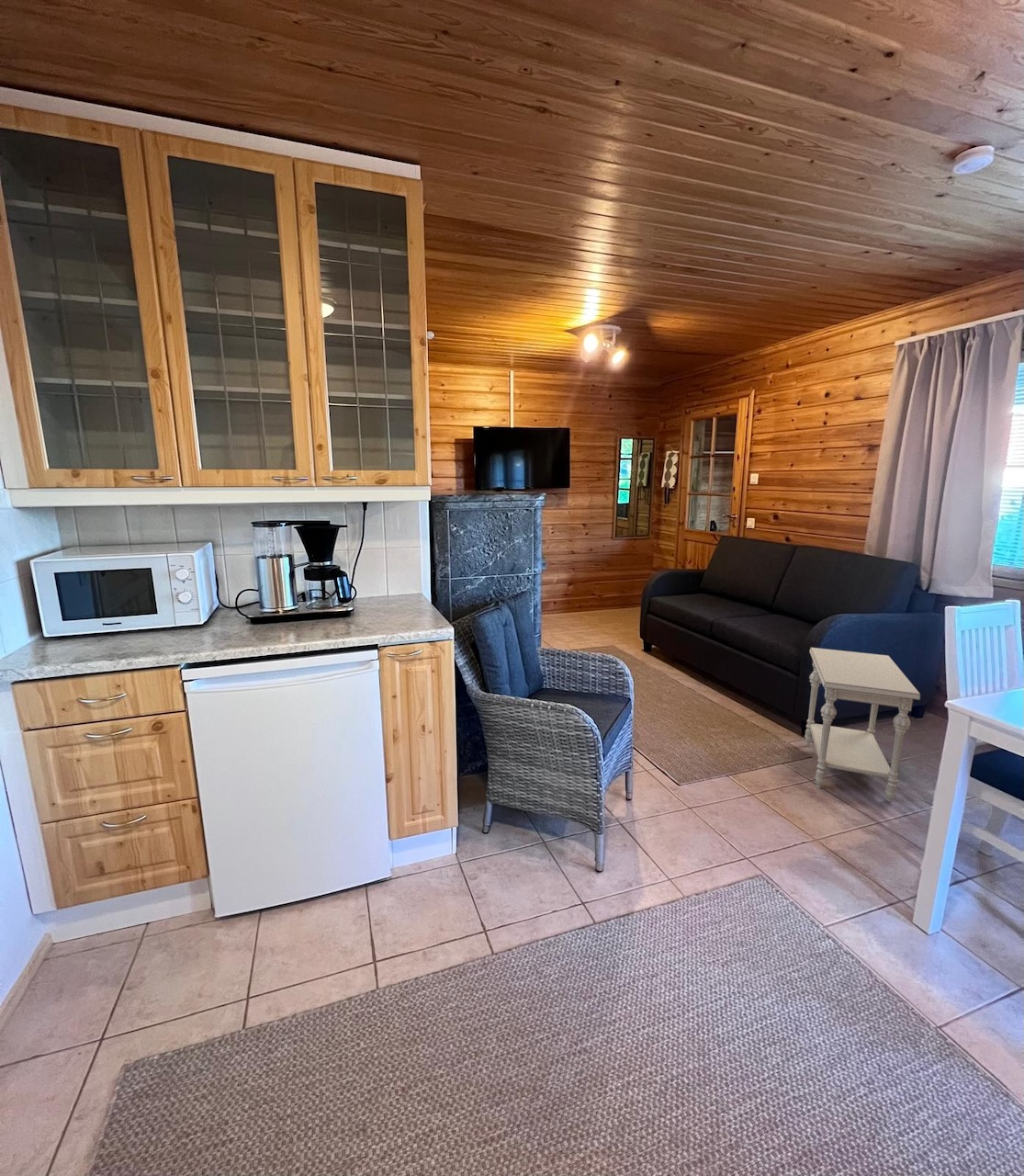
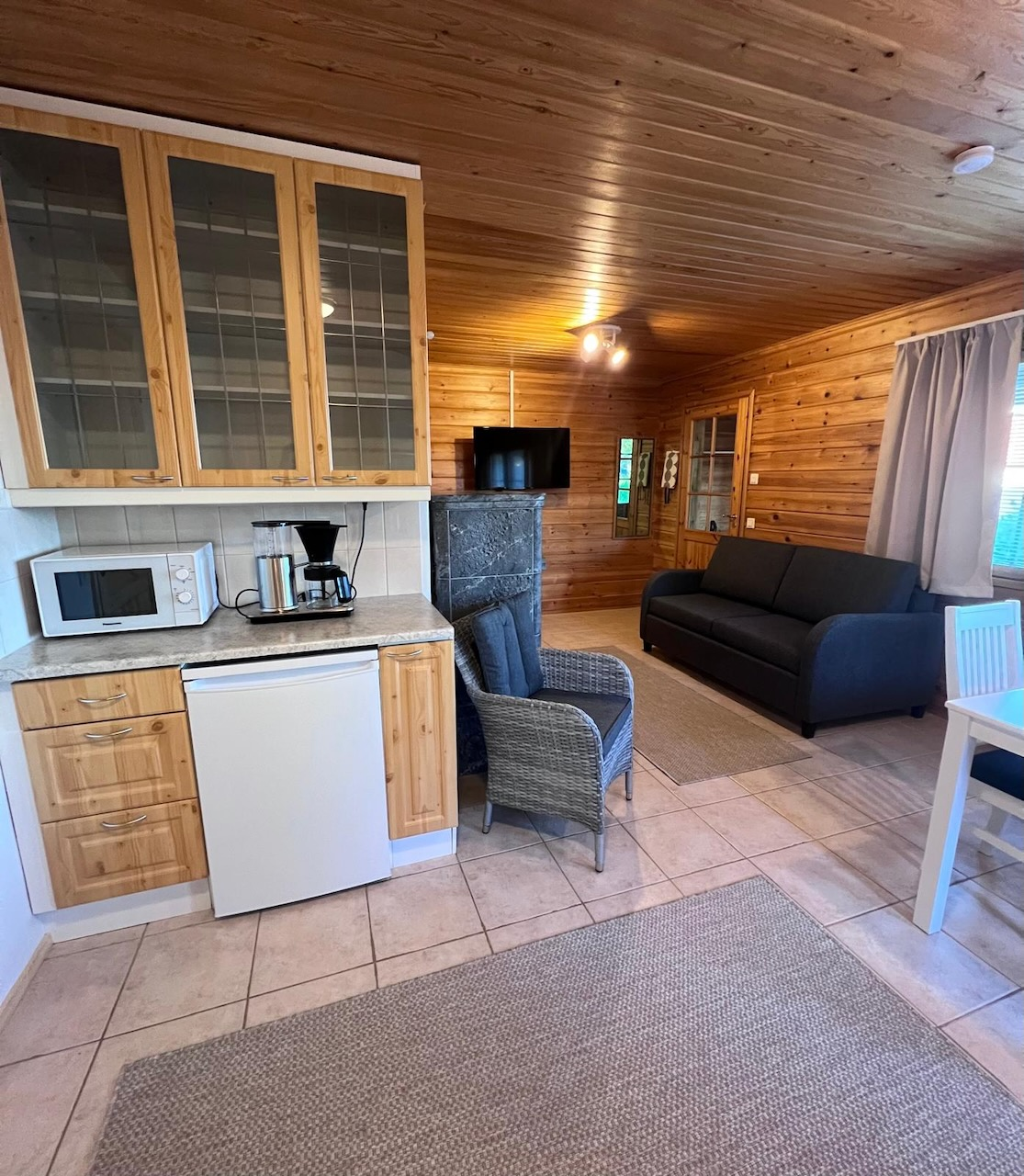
- side table [804,647,921,802]
